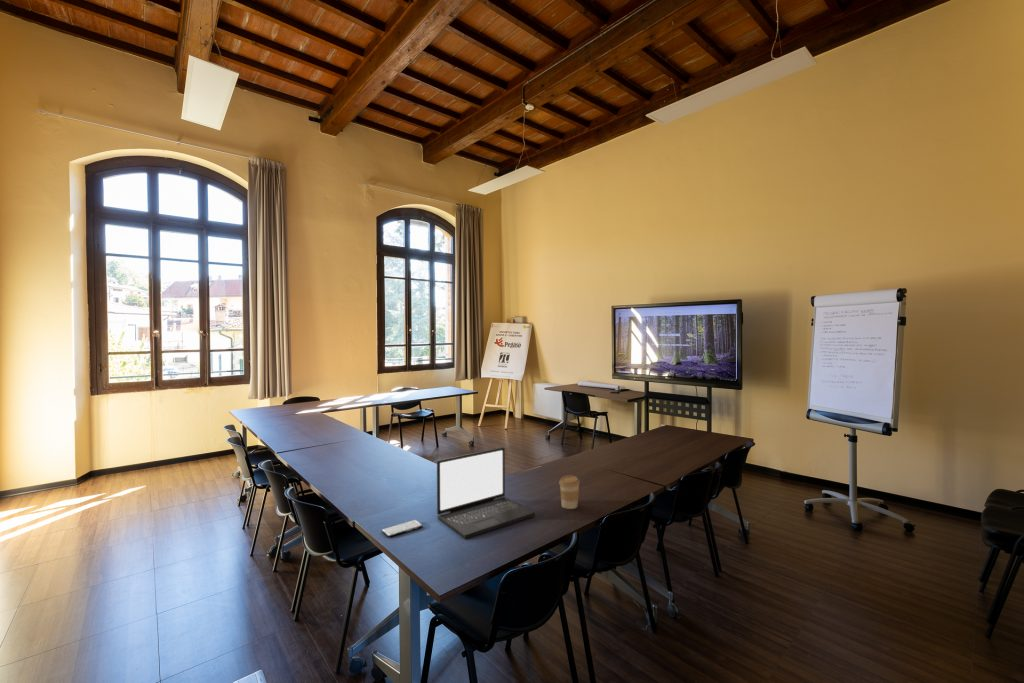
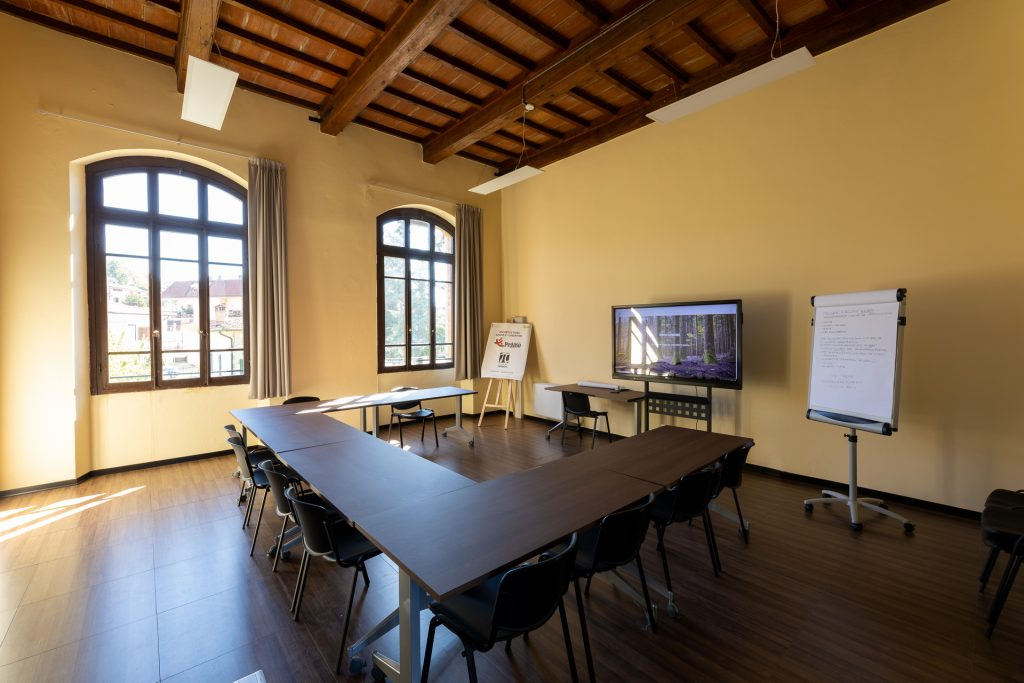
- smartphone [381,519,424,538]
- laptop [436,446,536,540]
- coffee cup [558,474,581,510]
